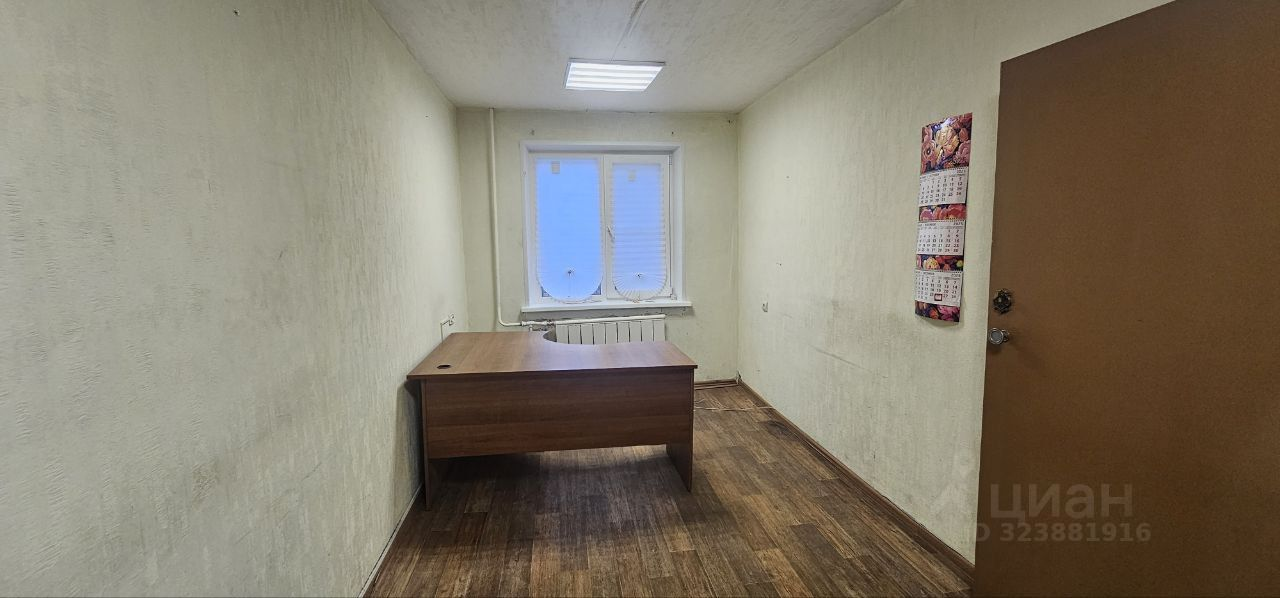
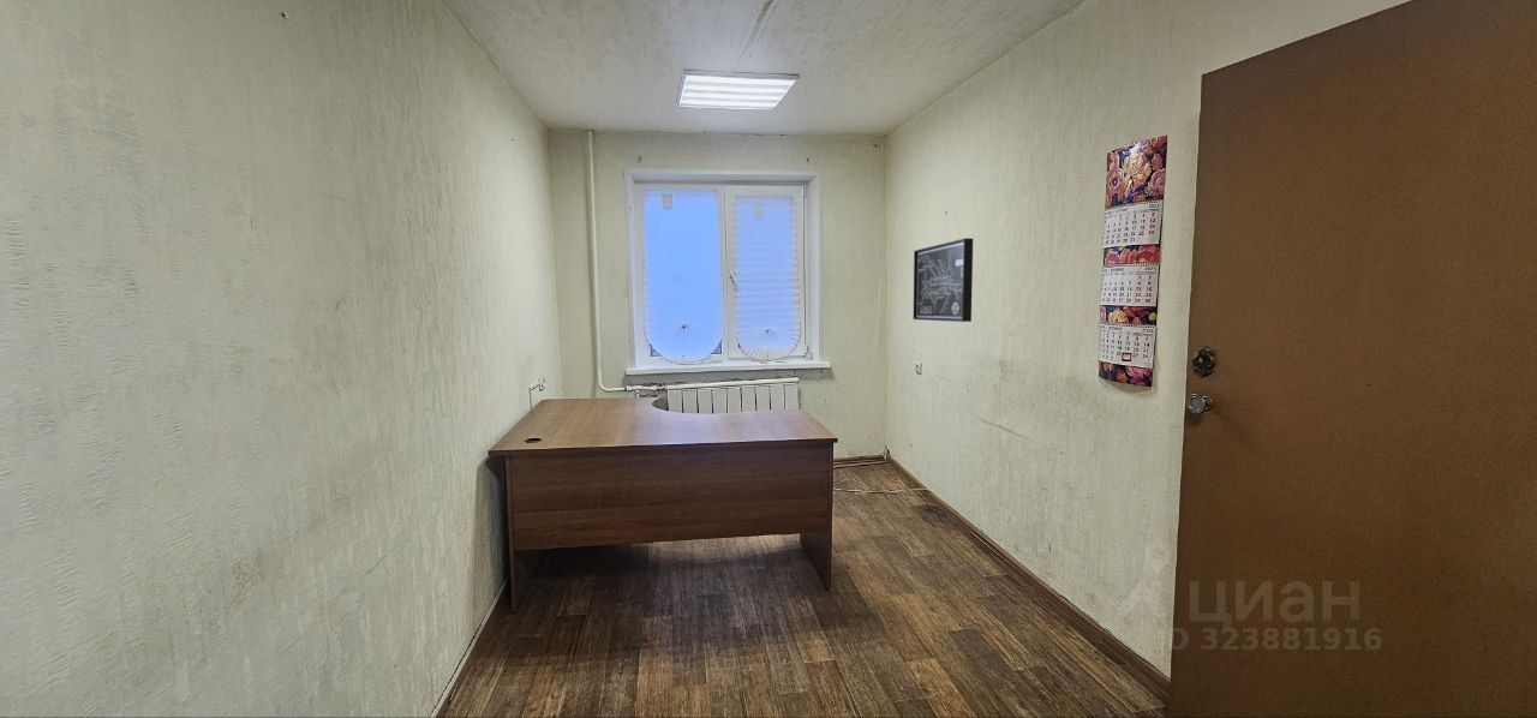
+ wall art [913,238,974,323]
